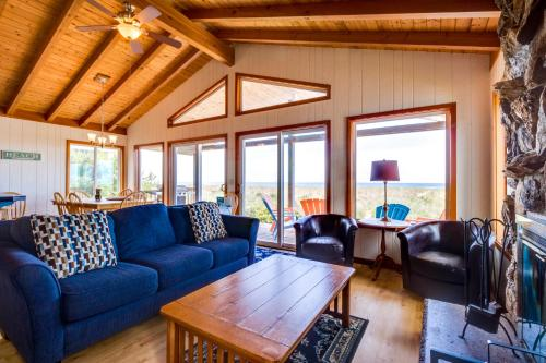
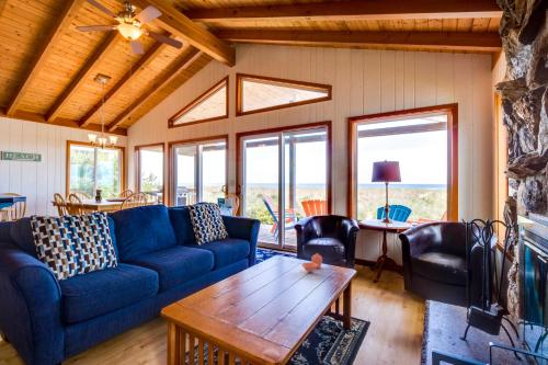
+ decorative bowl [300,252,323,274]
